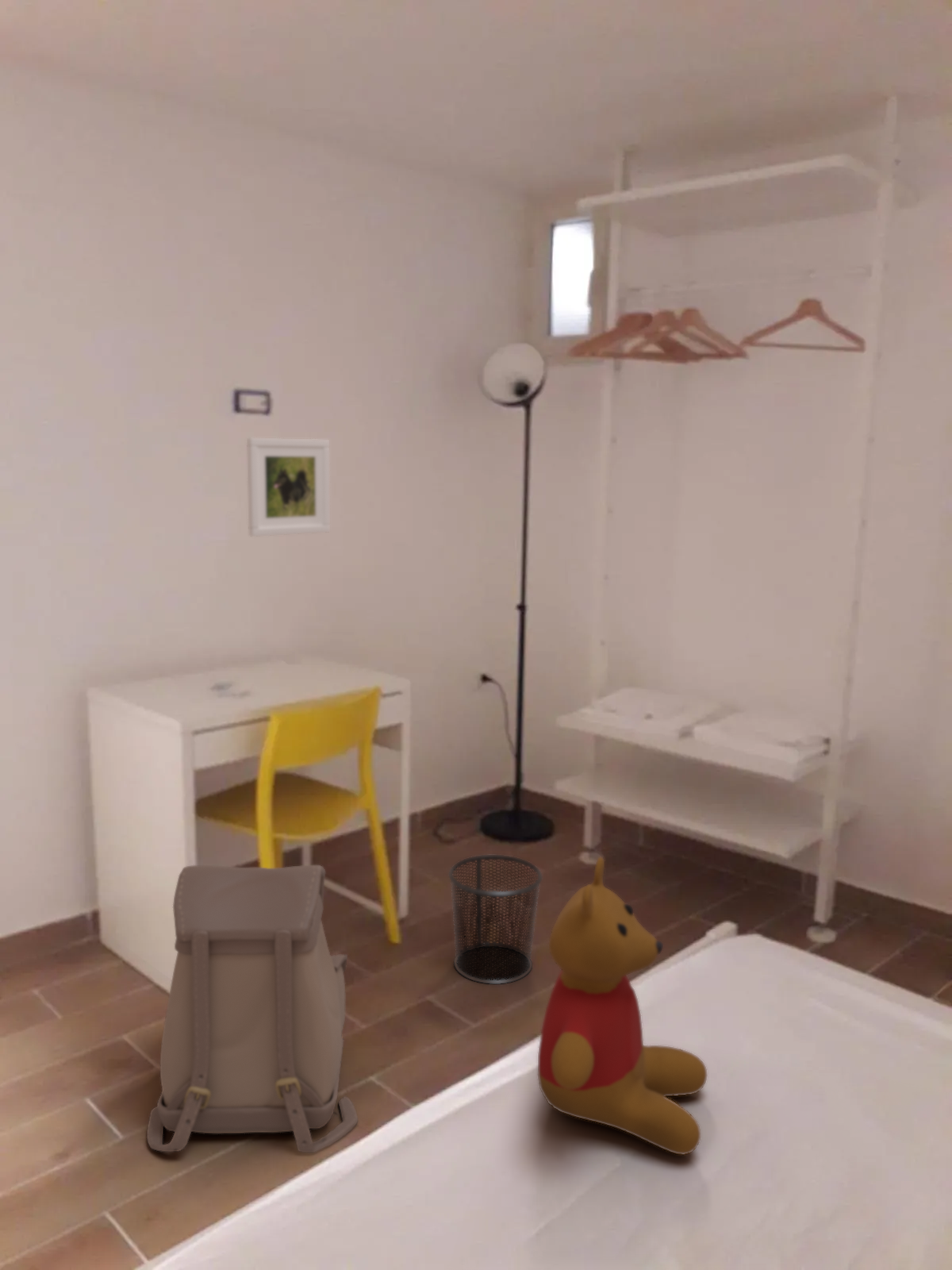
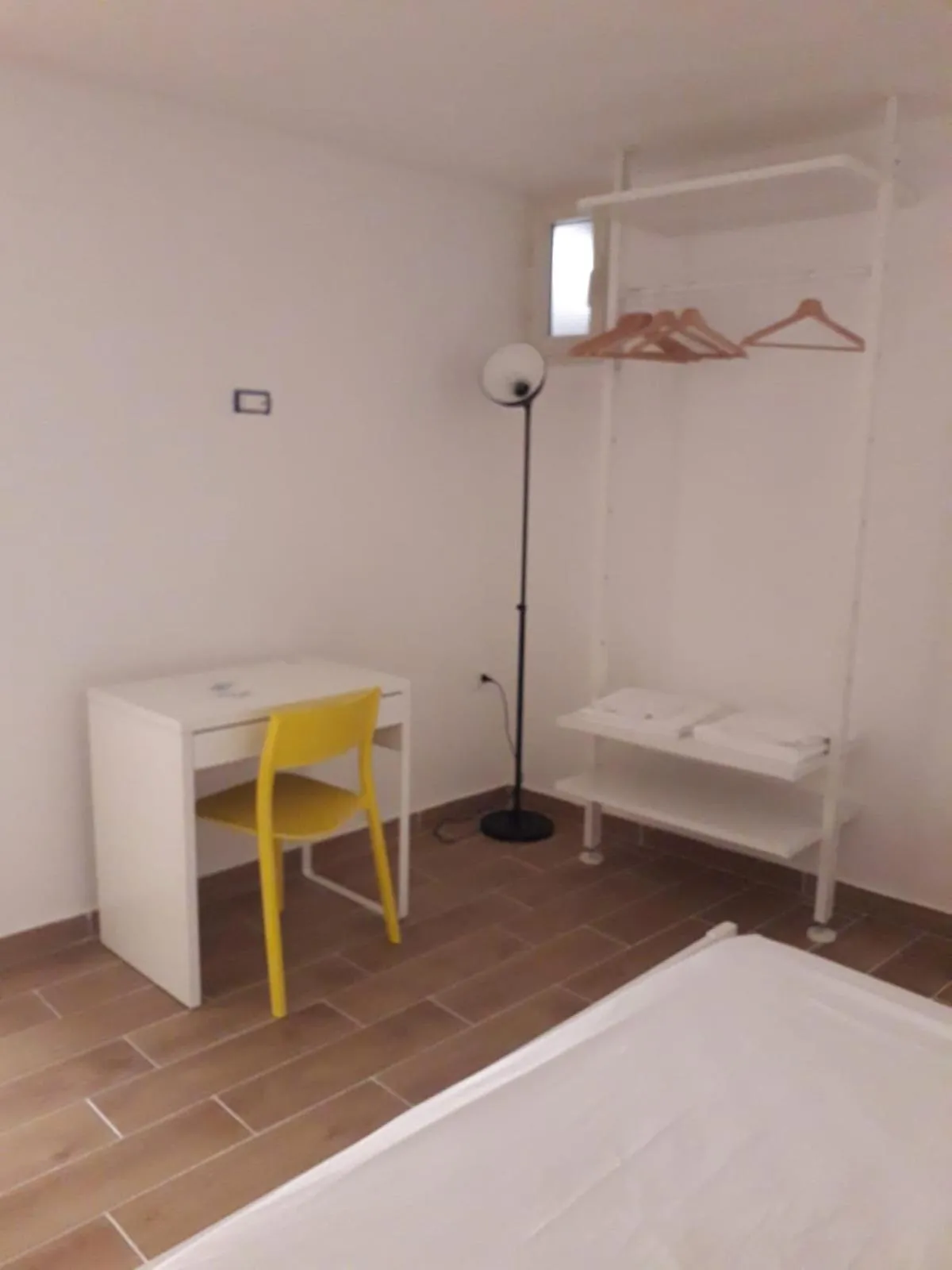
- backpack [146,864,359,1153]
- teddy bear [537,856,708,1156]
- waste bin [448,854,543,985]
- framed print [246,437,331,537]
